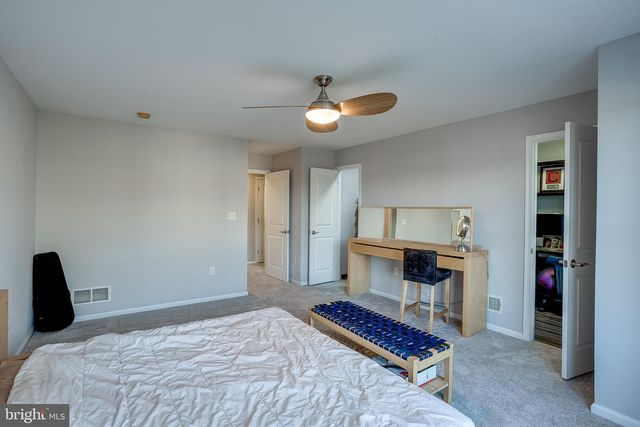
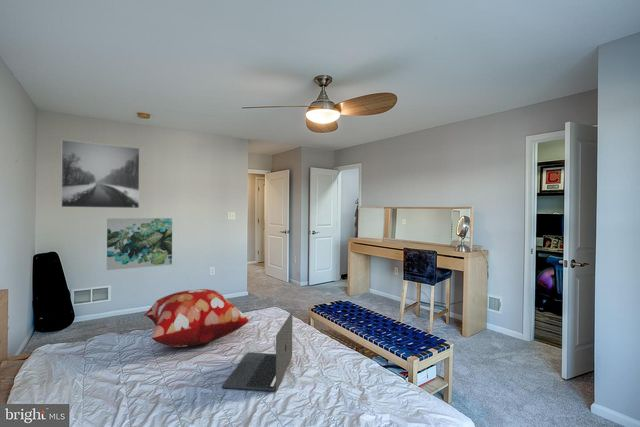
+ laptop [221,311,293,393]
+ decorative pillow [143,288,250,348]
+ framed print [60,139,140,209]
+ wall art [106,217,173,271]
